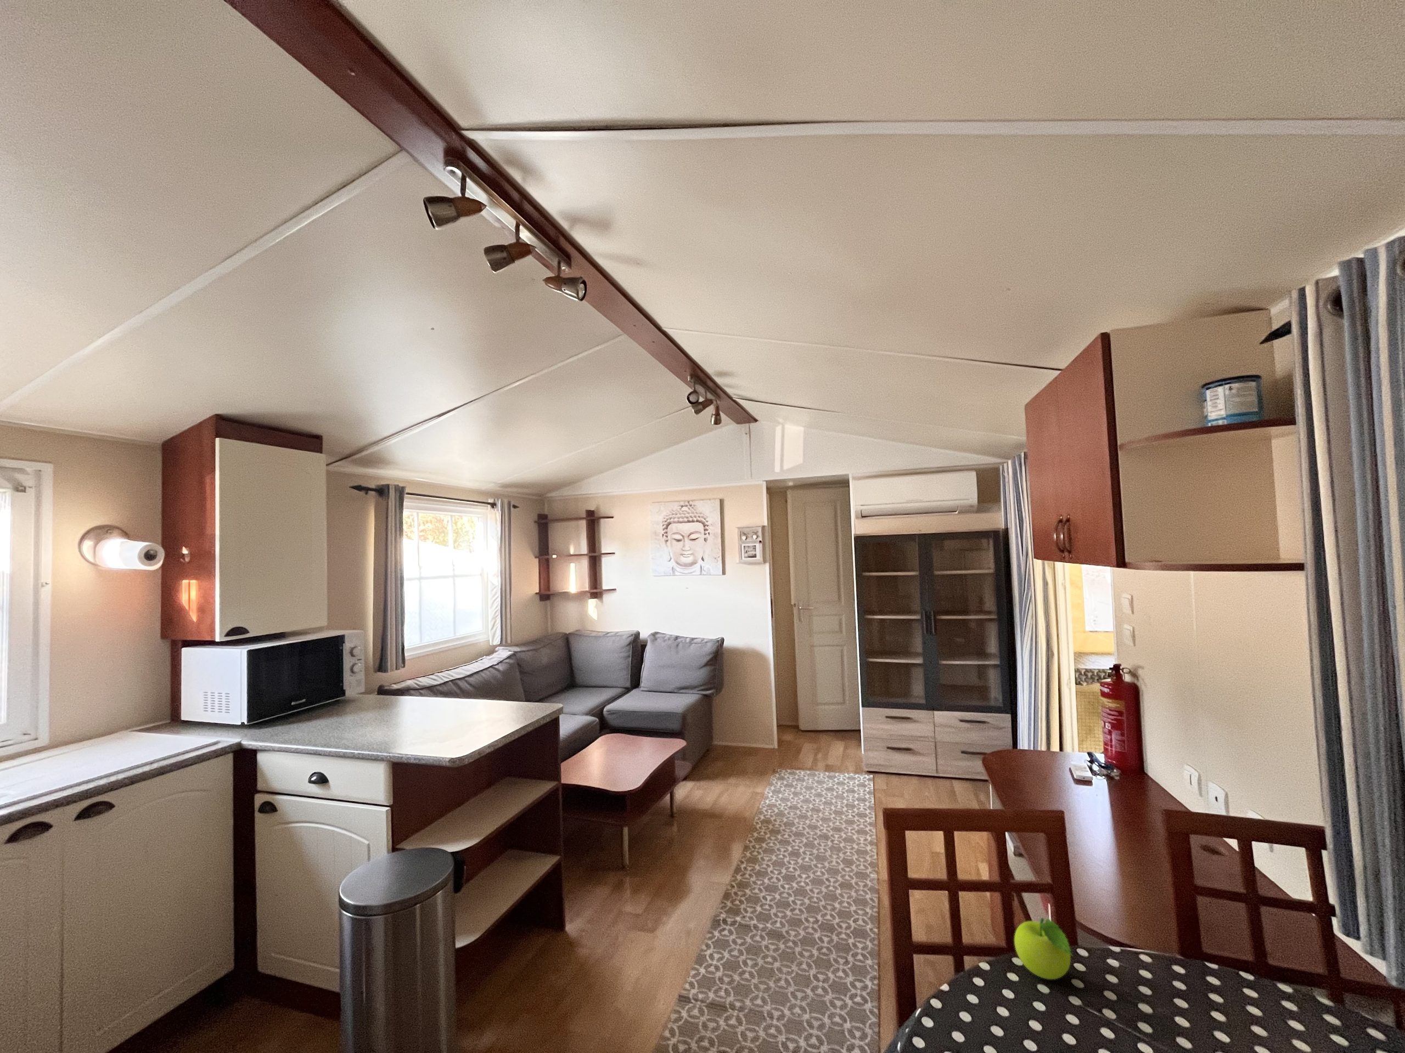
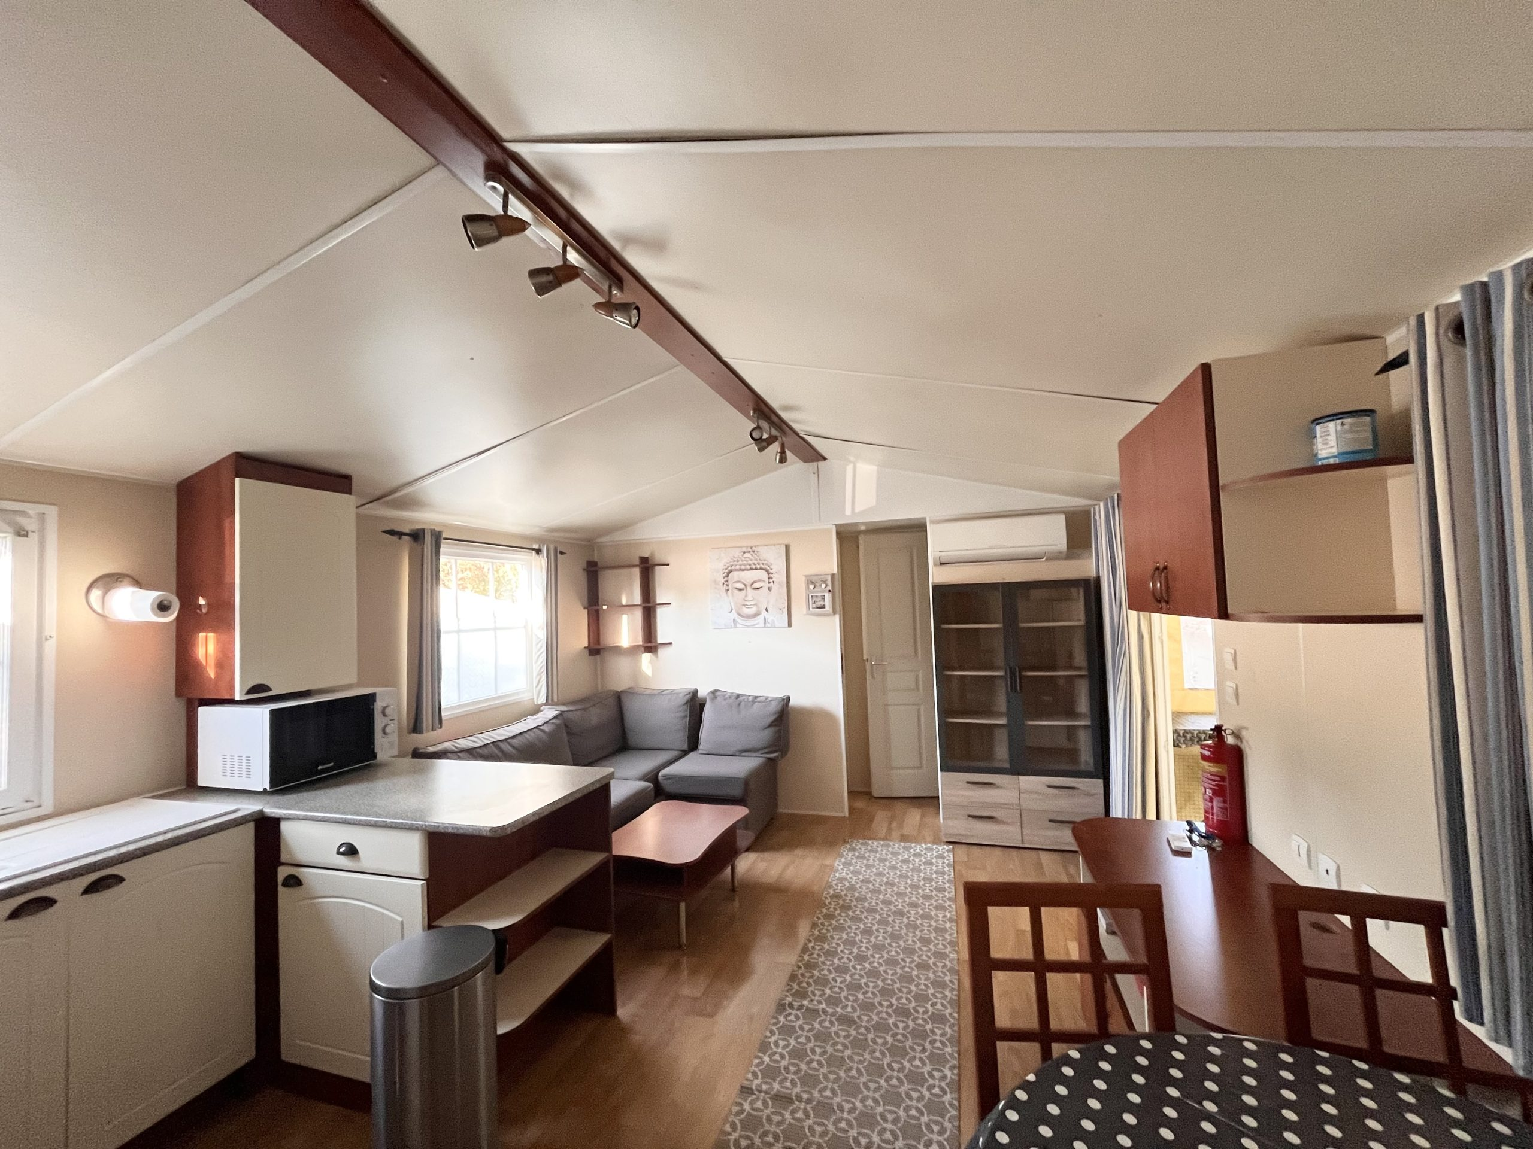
- fruit [1013,917,1073,980]
